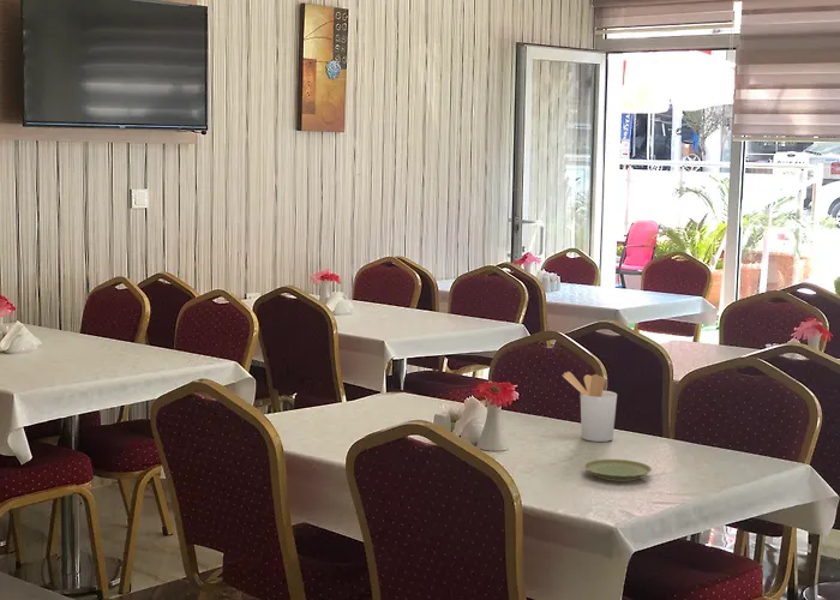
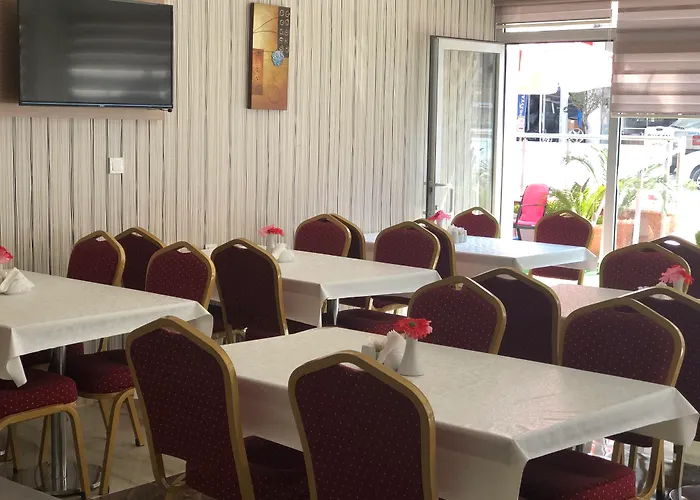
- plate [582,458,653,482]
- utensil holder [562,371,618,443]
